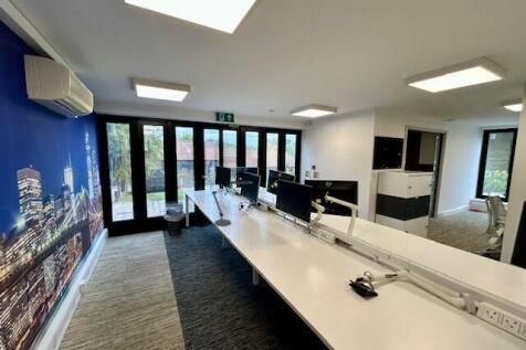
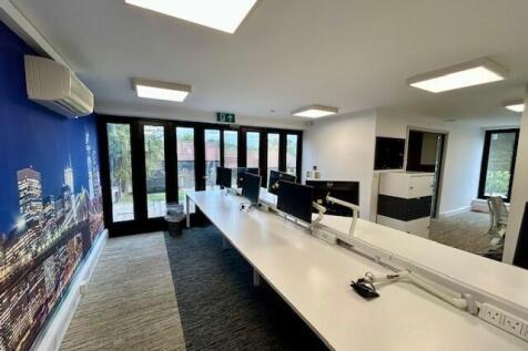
- desk lamp [211,180,253,227]
